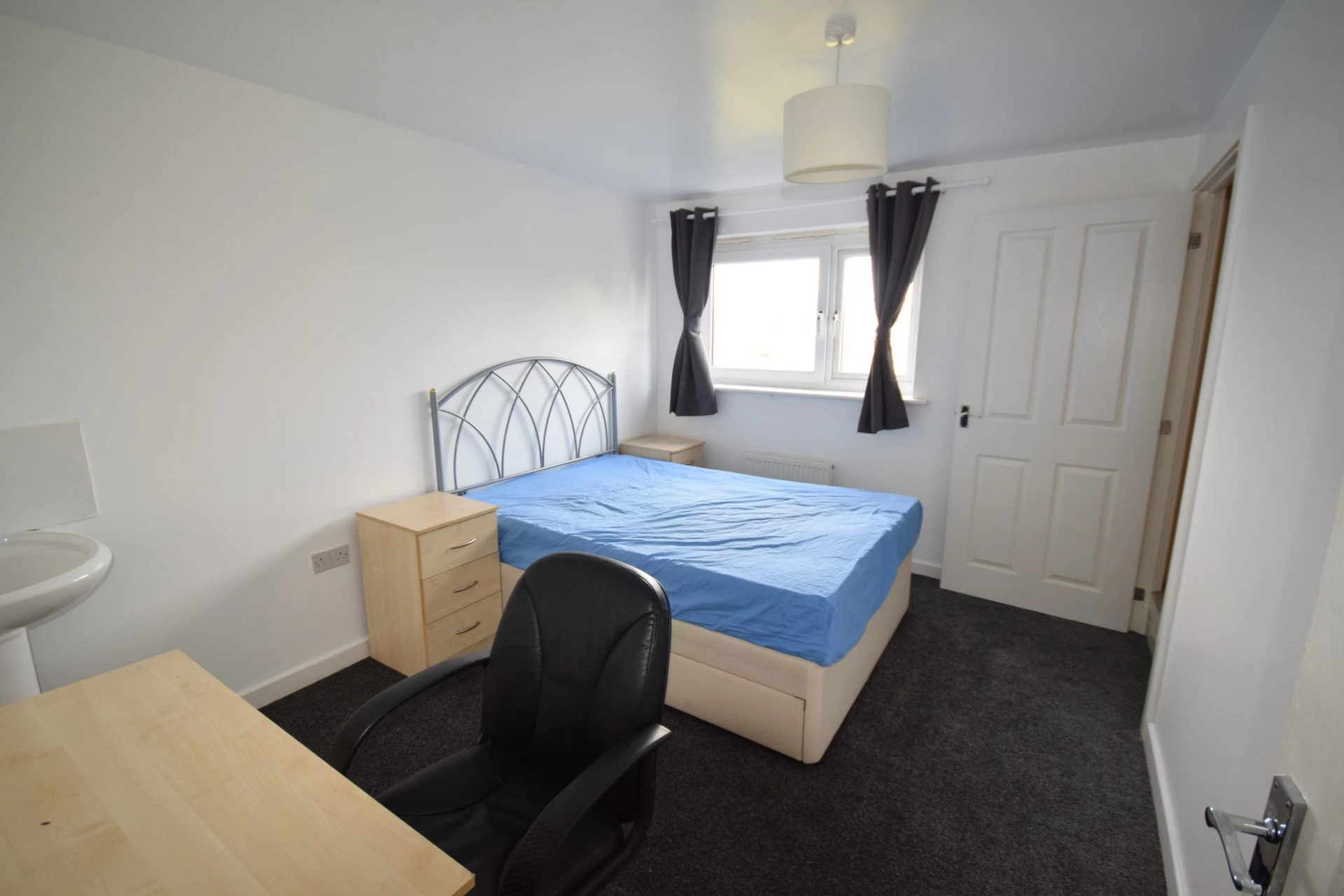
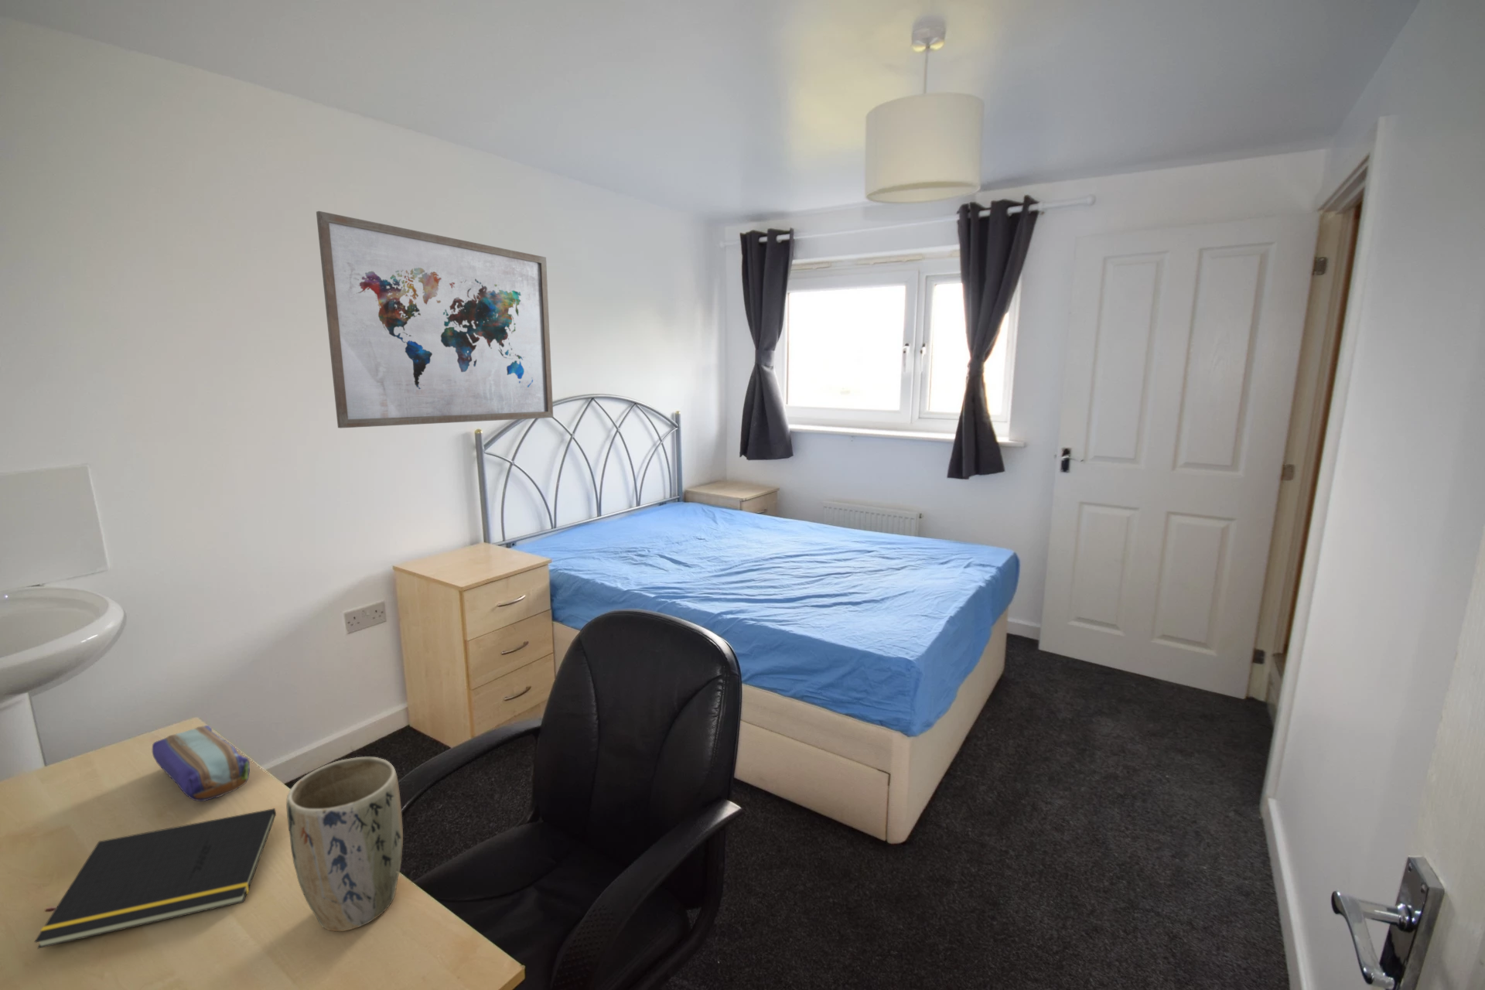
+ wall art [316,210,554,429]
+ plant pot [285,757,403,933]
+ notepad [34,808,277,950]
+ pencil case [151,725,251,802]
